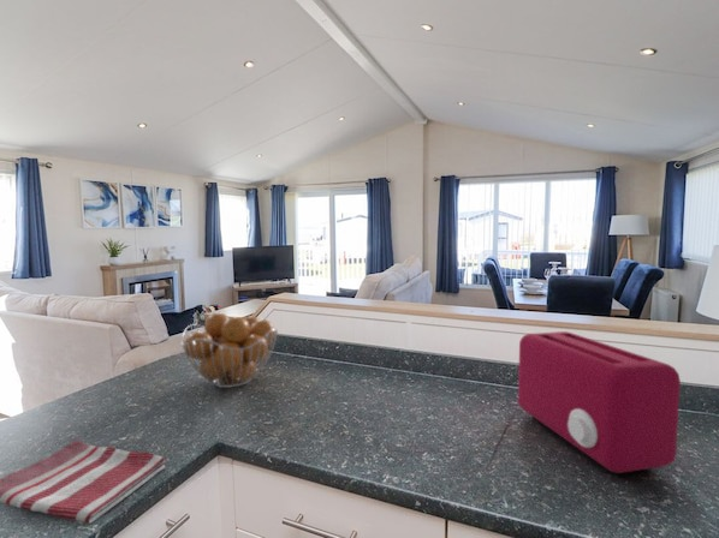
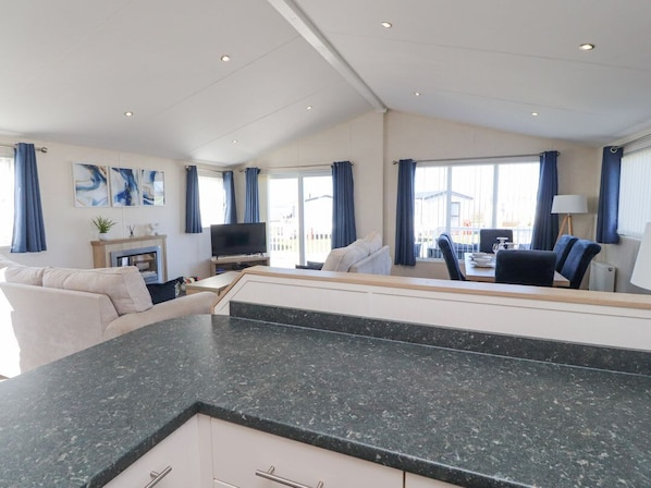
- fruit basket [180,311,279,389]
- dish towel [0,438,166,525]
- toaster [517,330,682,476]
